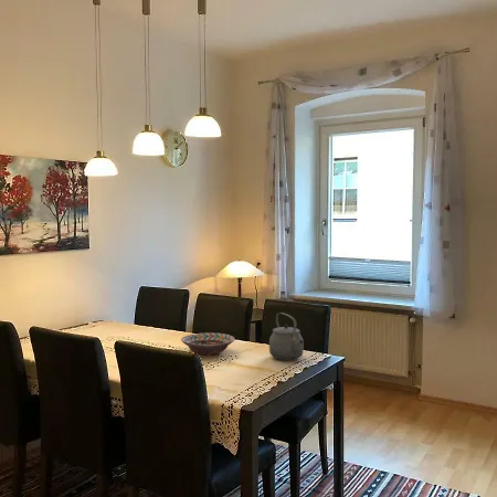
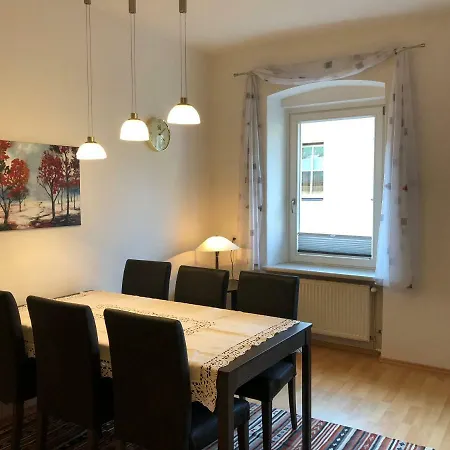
- decorative bowl [180,331,235,356]
- tea kettle [268,311,305,361]
